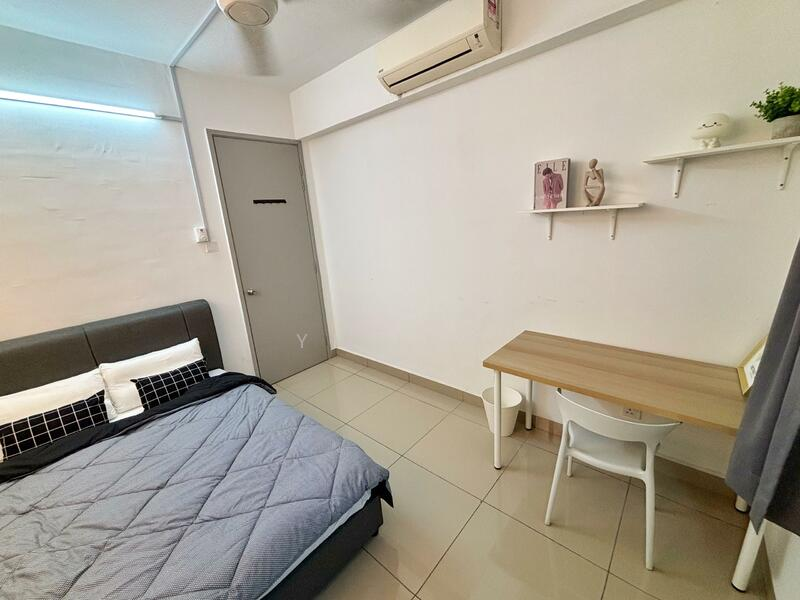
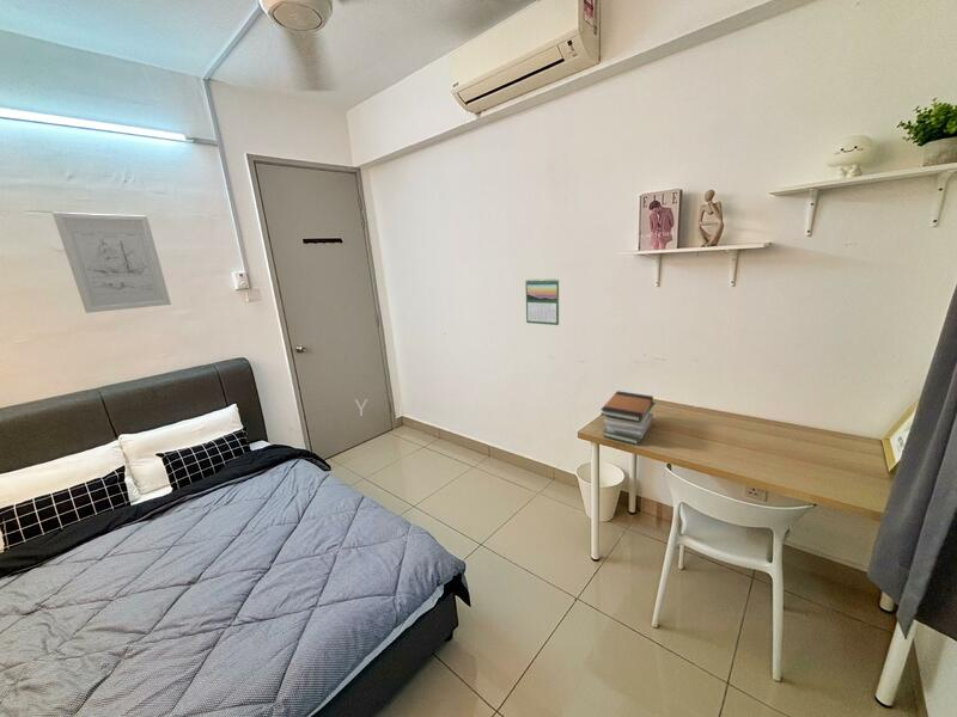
+ book stack [599,390,657,446]
+ calendar [525,277,560,326]
+ wall art [51,210,172,314]
